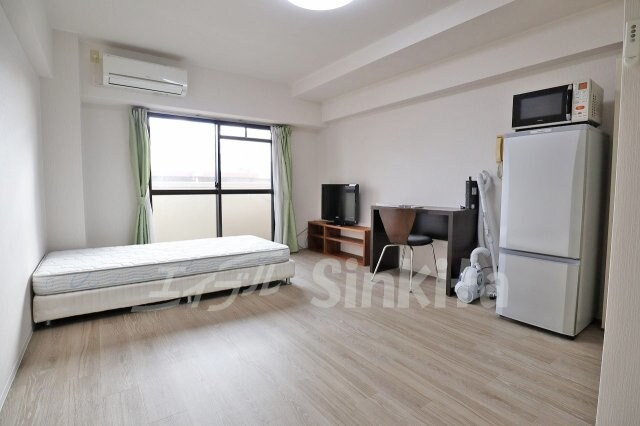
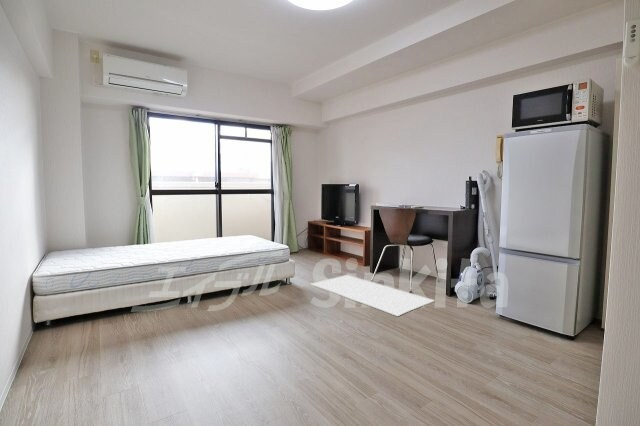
+ rug [309,274,436,317]
